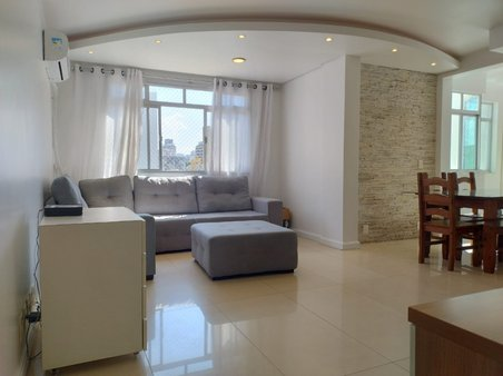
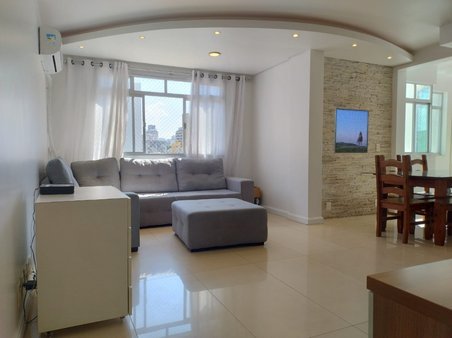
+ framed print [333,107,370,154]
